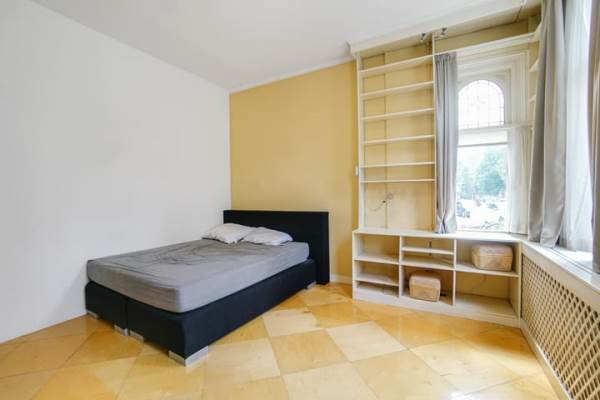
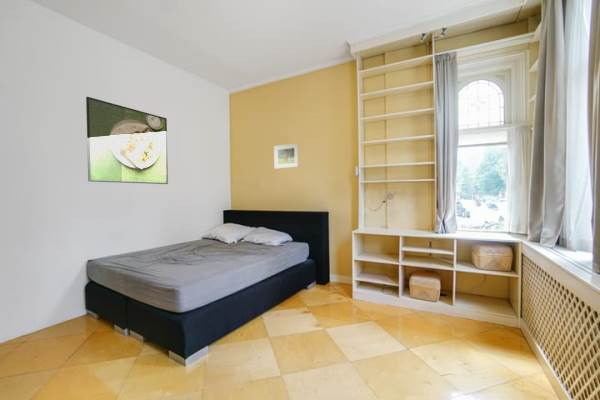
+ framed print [85,96,169,185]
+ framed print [273,142,300,169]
